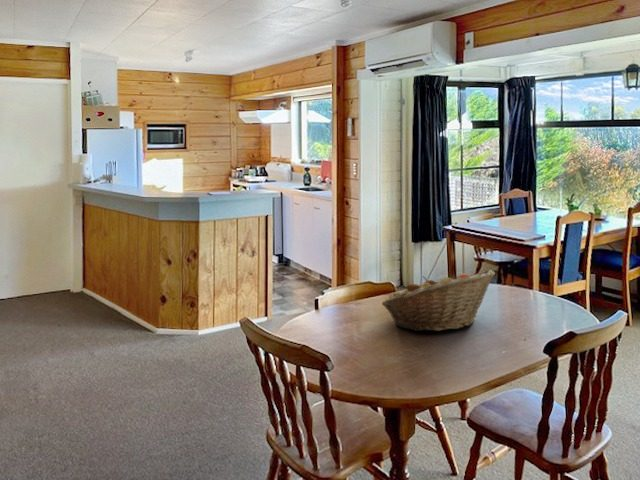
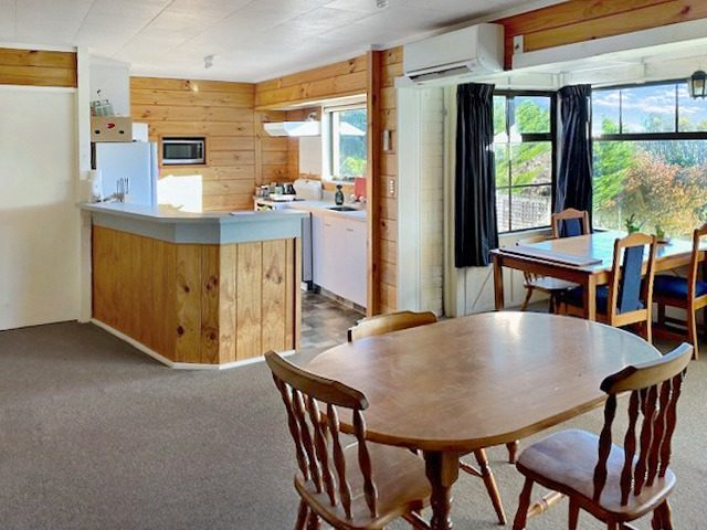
- fruit basket [381,269,496,332]
